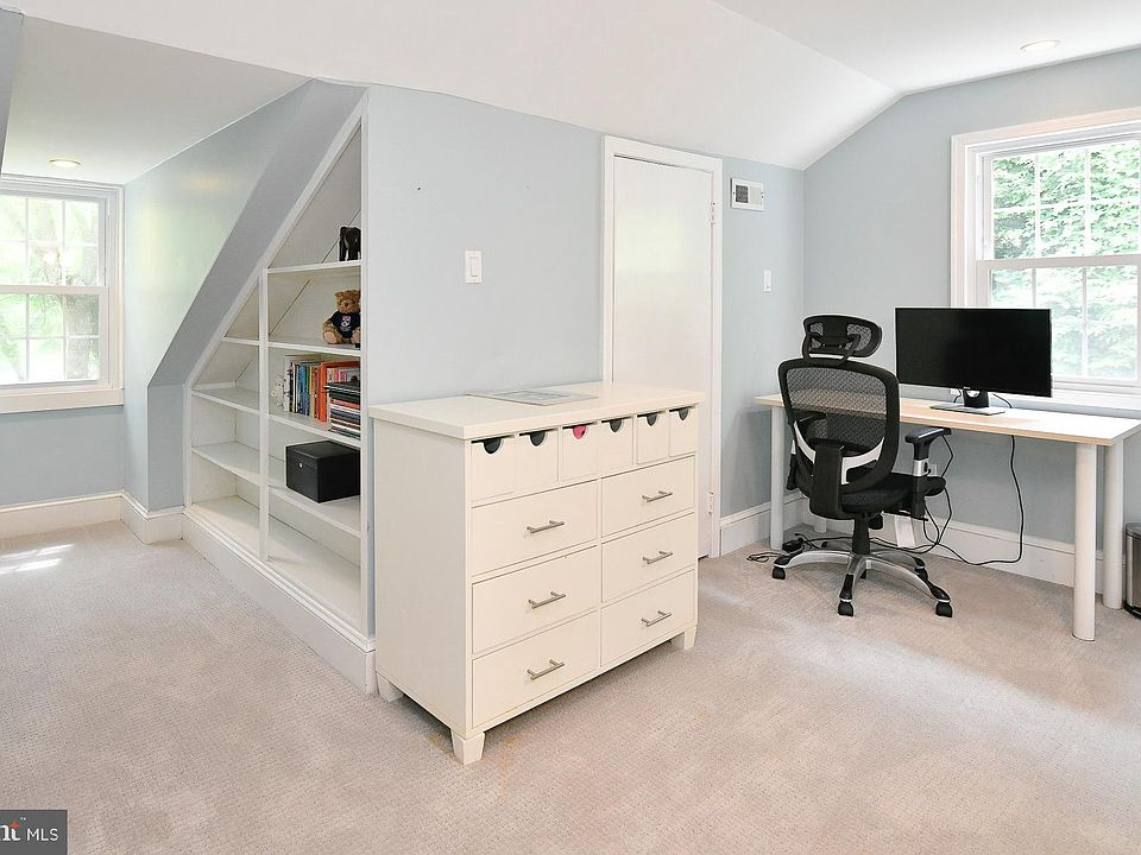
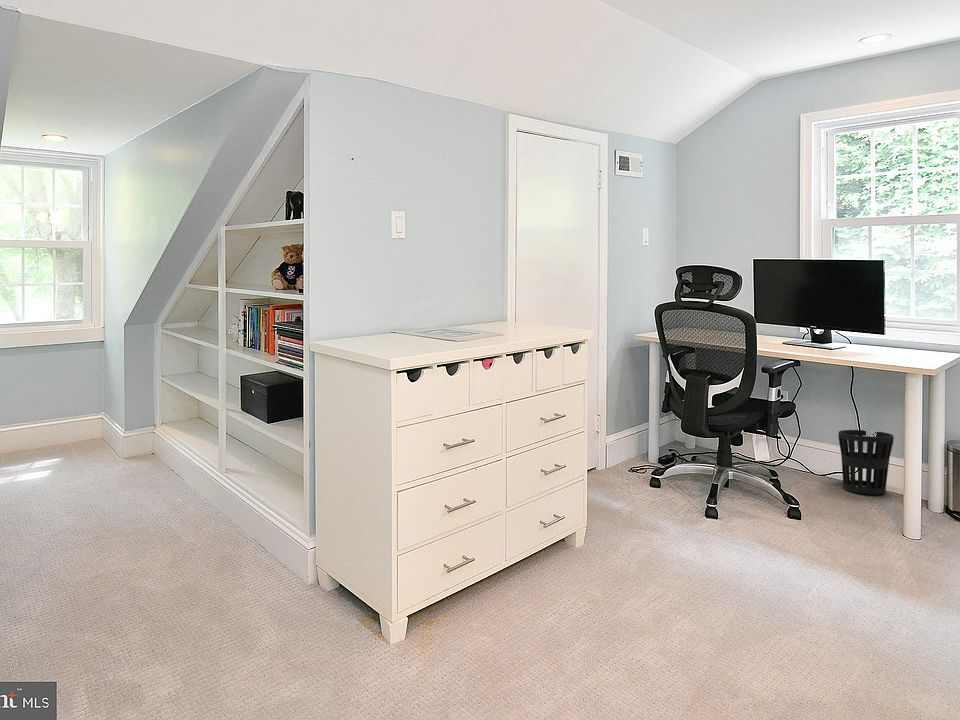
+ wastebasket [837,429,895,495]
